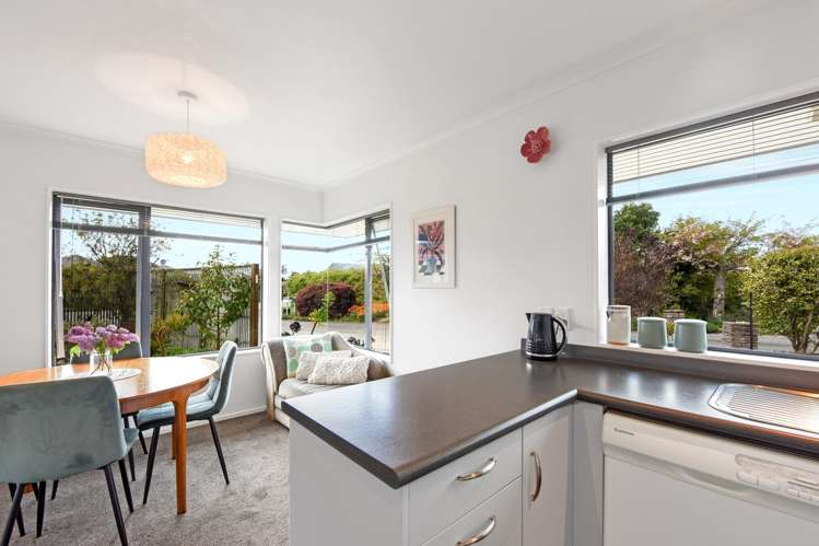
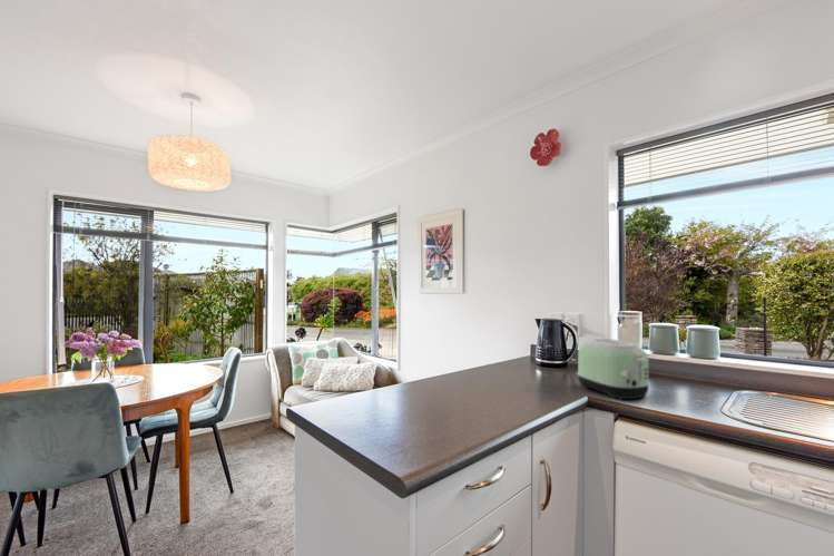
+ toaster [576,338,651,401]
